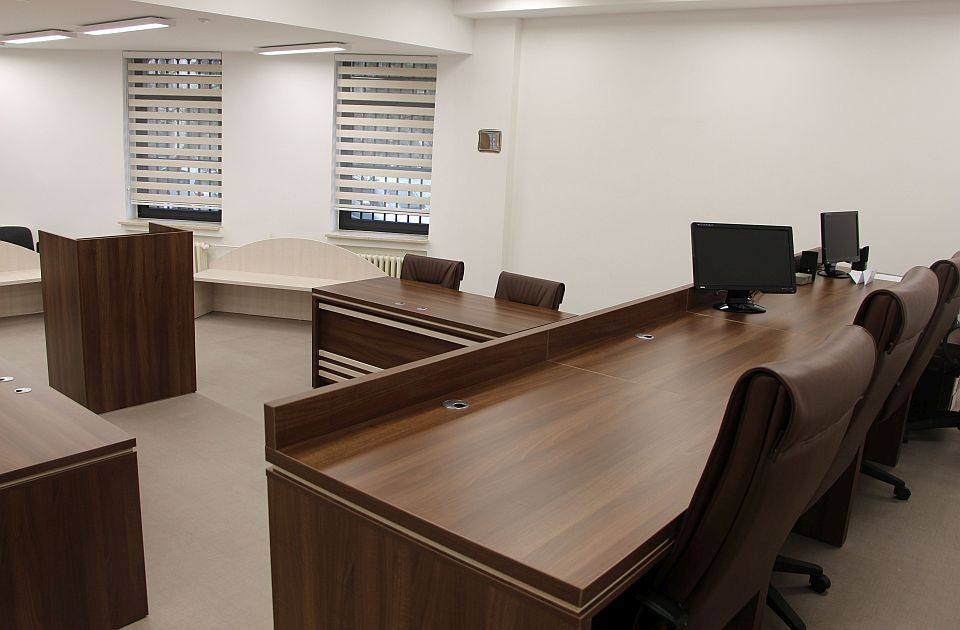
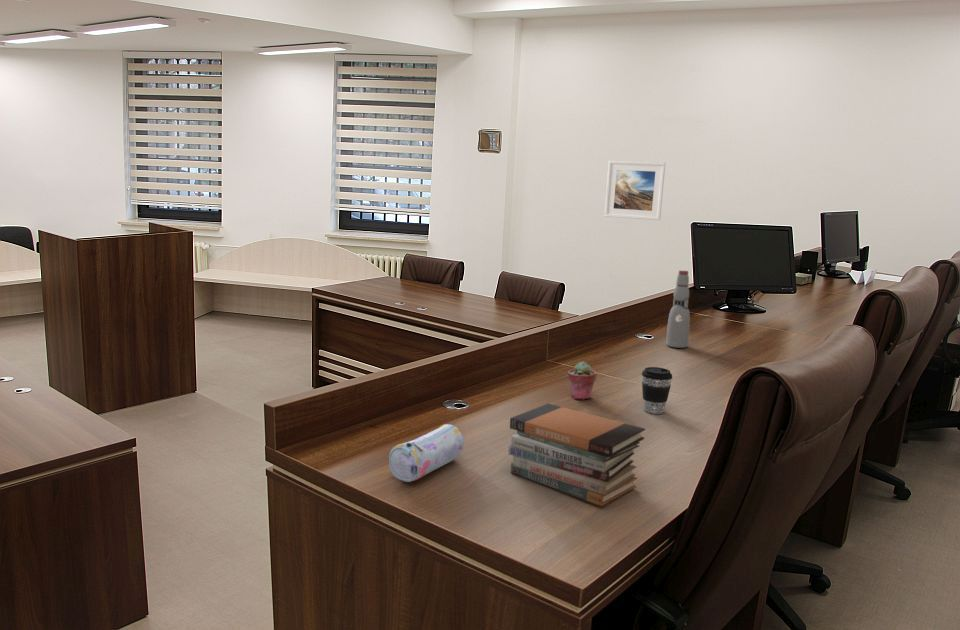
+ coffee cup [641,366,673,415]
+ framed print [603,160,666,221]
+ pencil case [388,423,465,483]
+ potted succulent [567,361,597,401]
+ book stack [507,402,646,507]
+ bottle [665,269,691,349]
